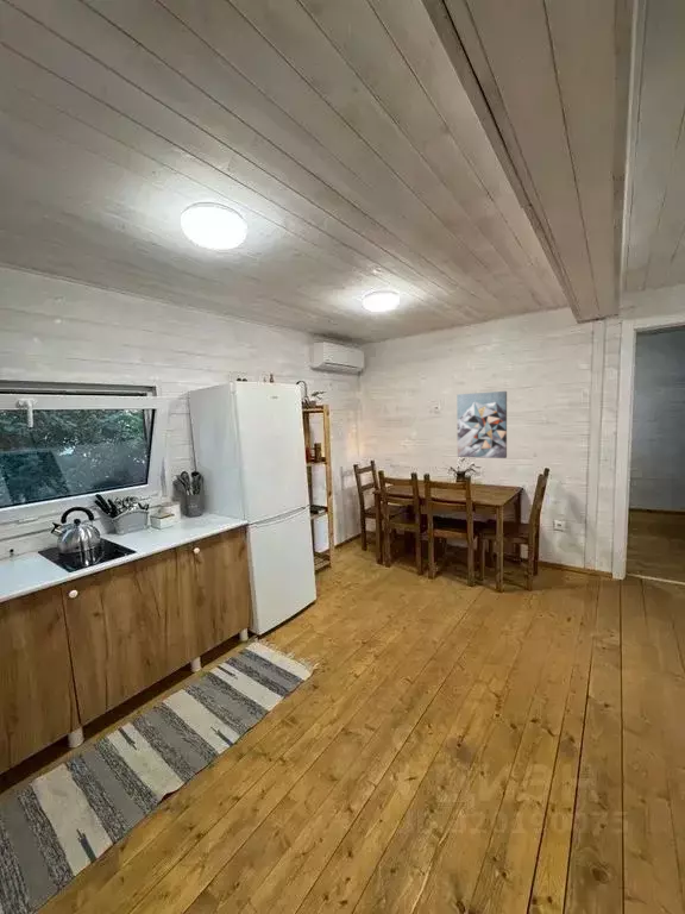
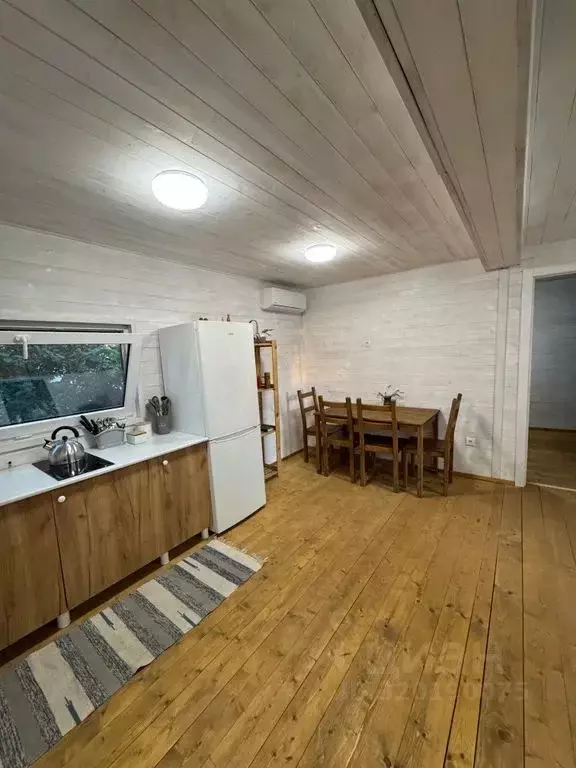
- wall art [455,390,508,459]
